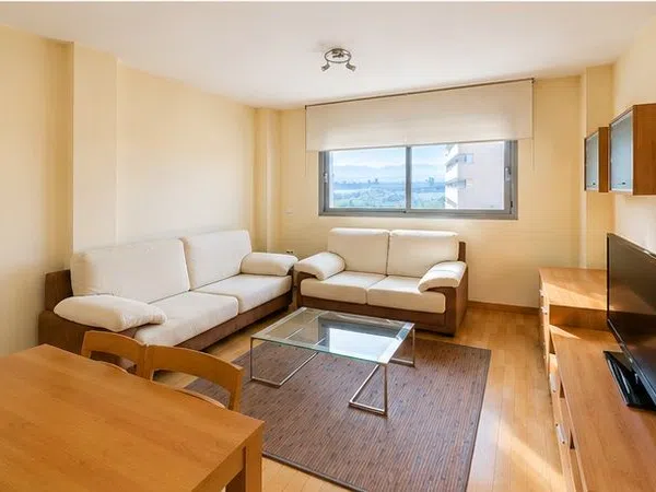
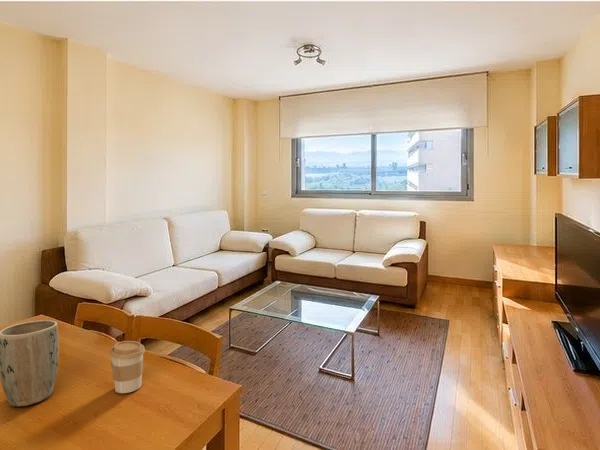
+ plant pot [0,319,60,407]
+ coffee cup [109,340,146,394]
